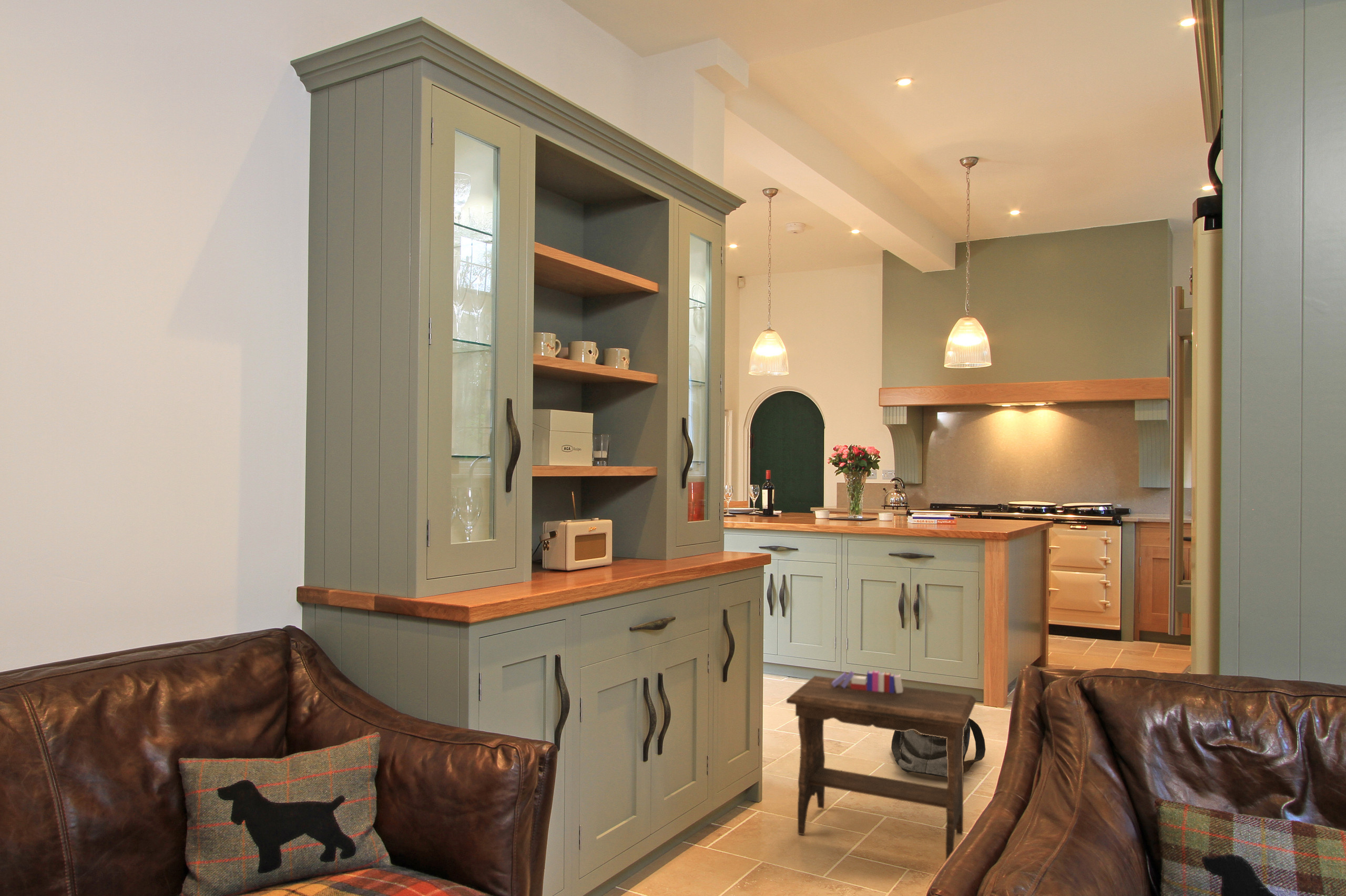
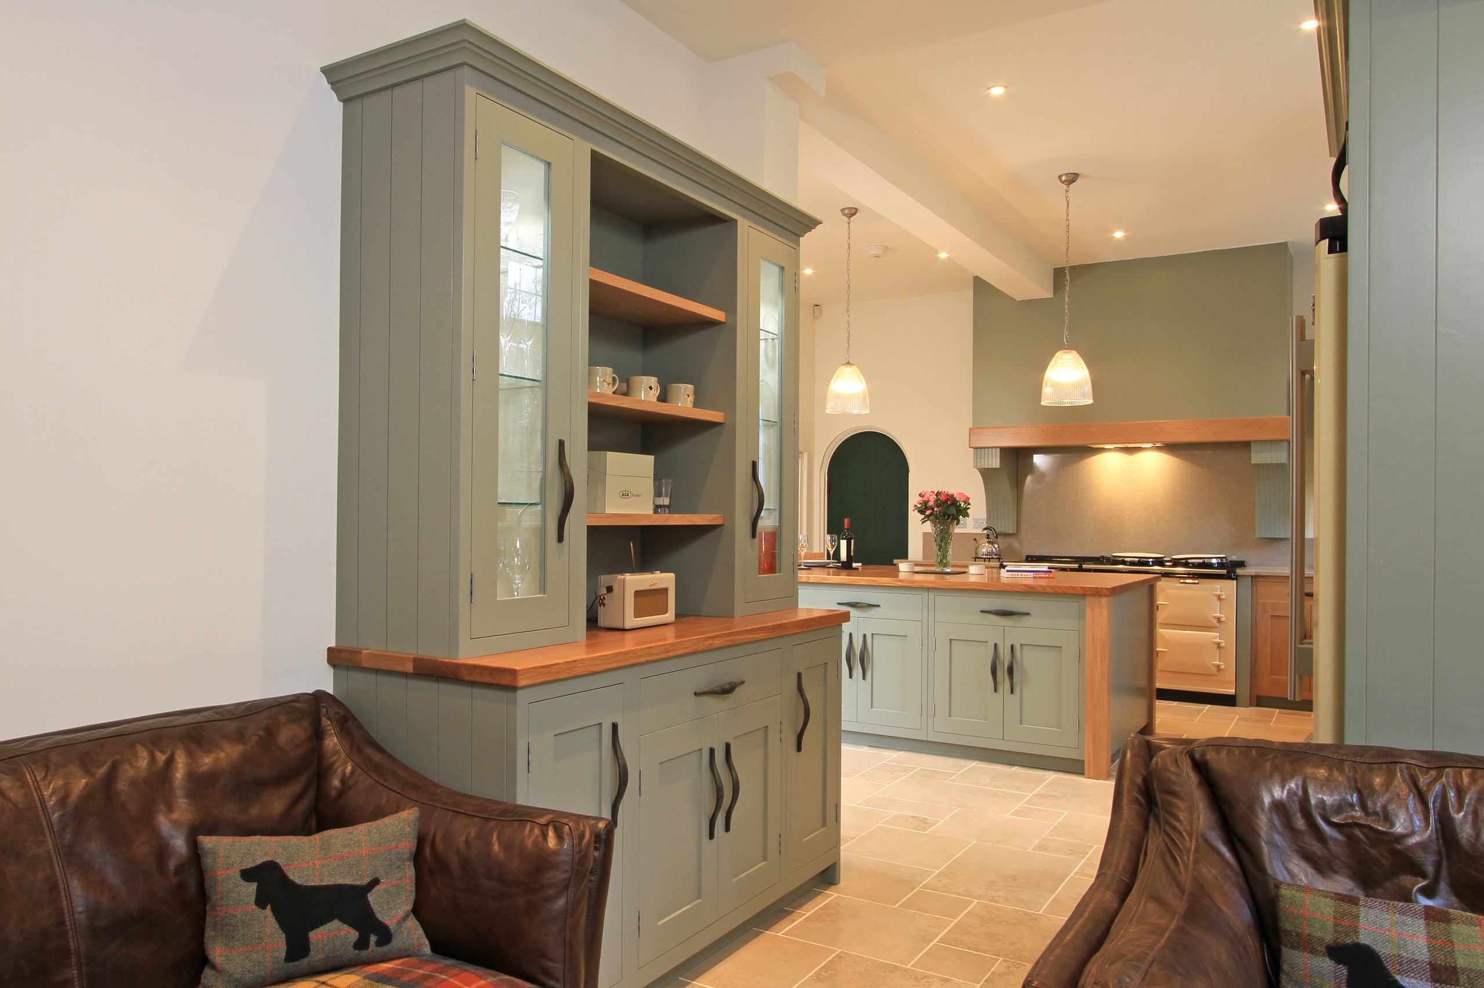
- footstool [786,675,976,862]
- books [832,669,903,693]
- backpack [891,718,986,778]
